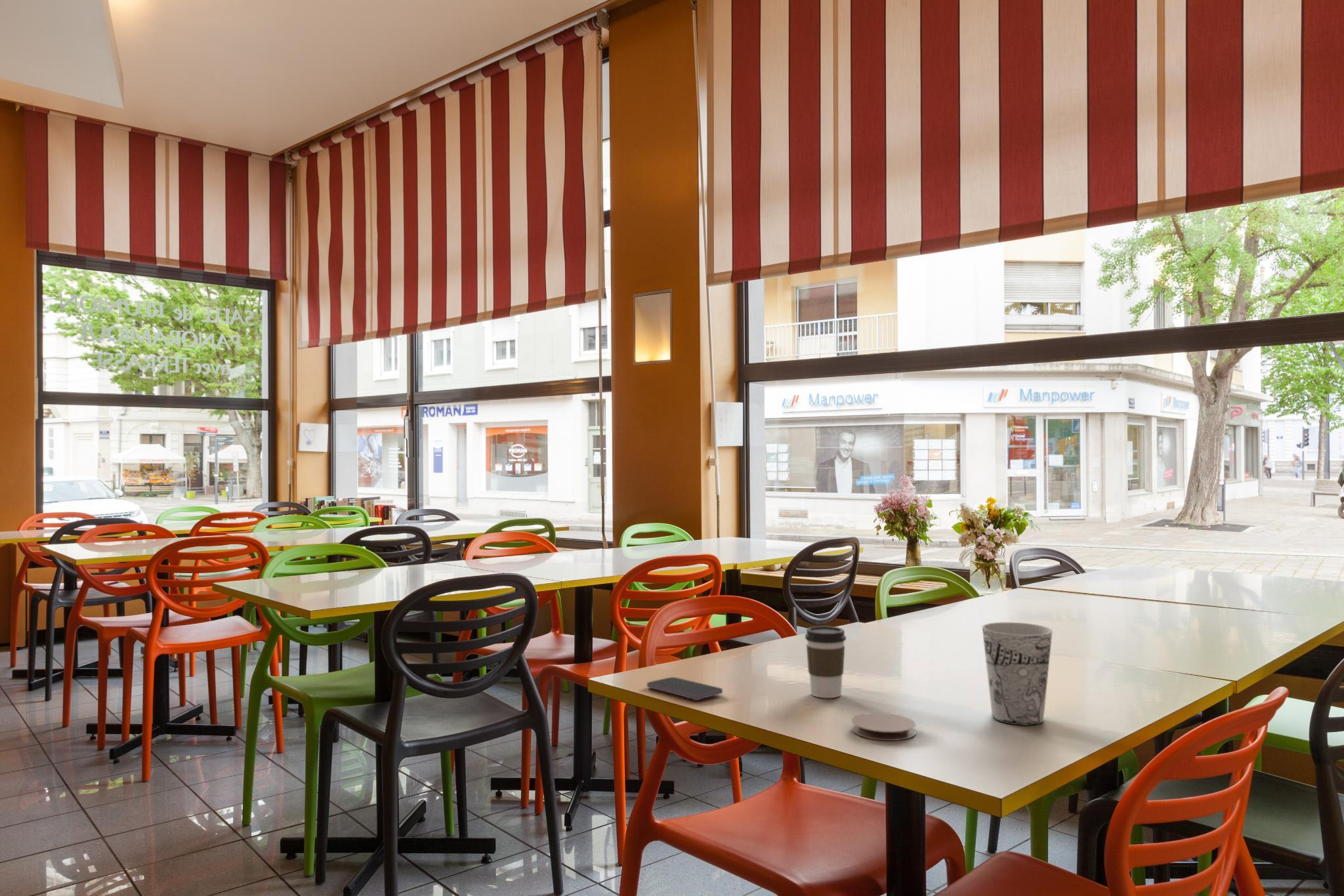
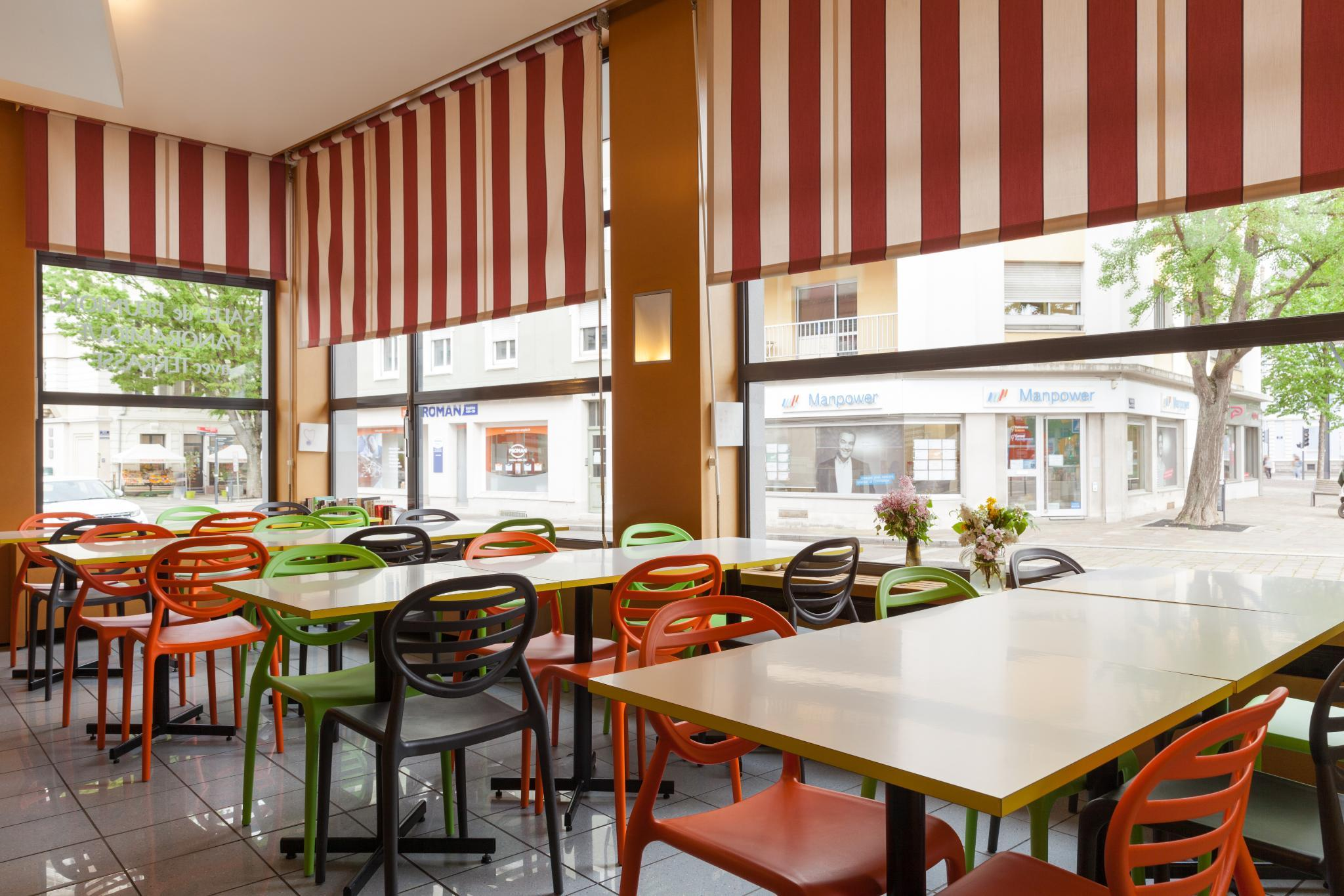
- smartphone [646,676,723,701]
- cup [982,622,1053,726]
- coaster [851,712,916,741]
- coffee cup [805,626,847,699]
